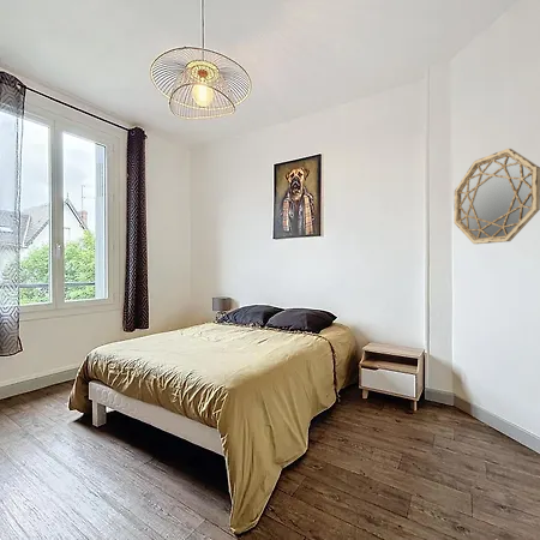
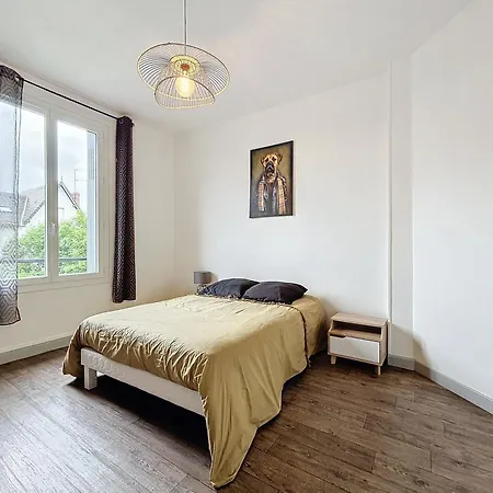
- home mirror [454,148,540,245]
